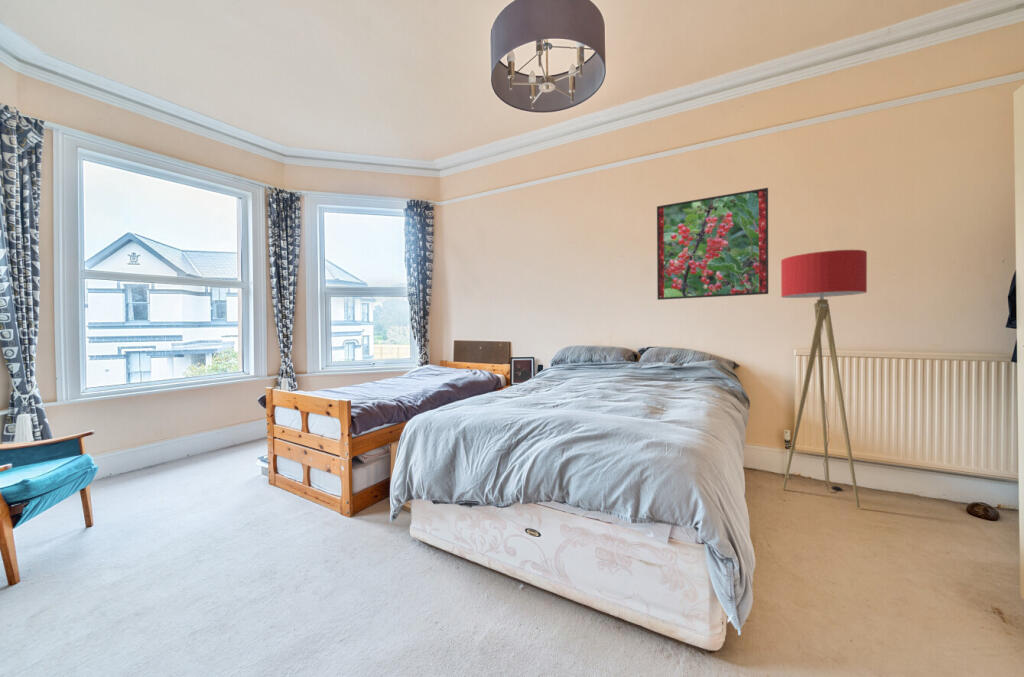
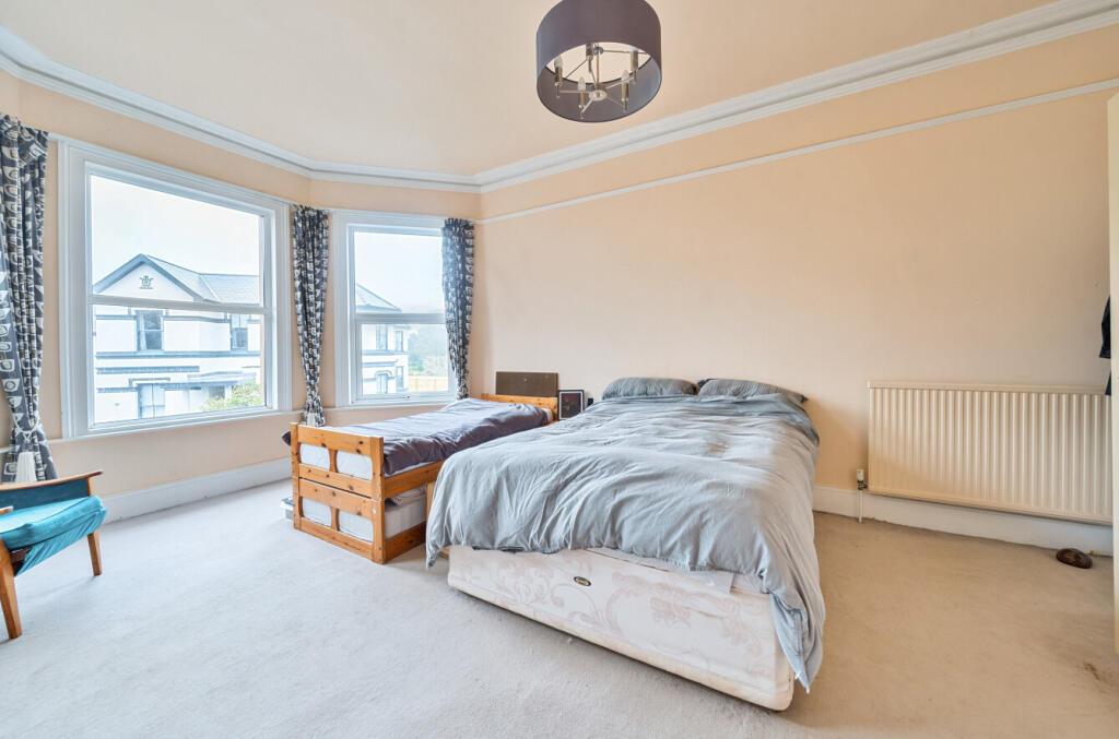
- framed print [656,187,769,301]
- floor lamp [780,249,868,508]
